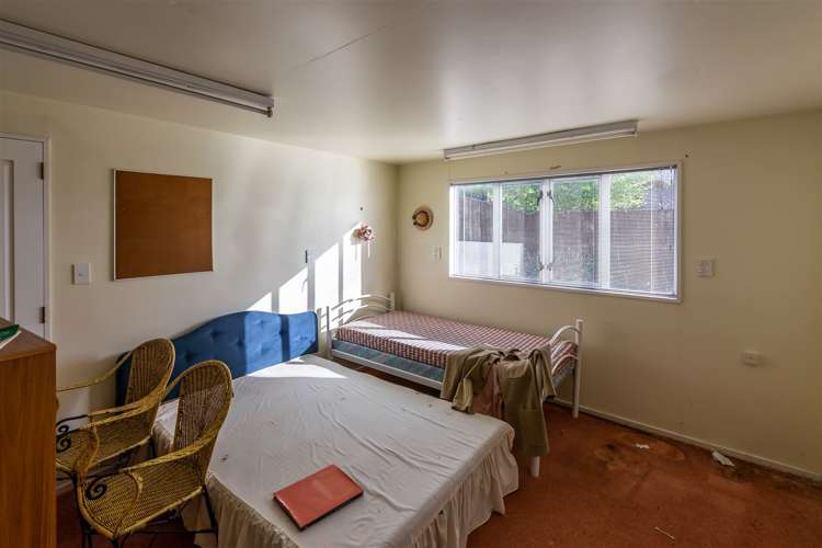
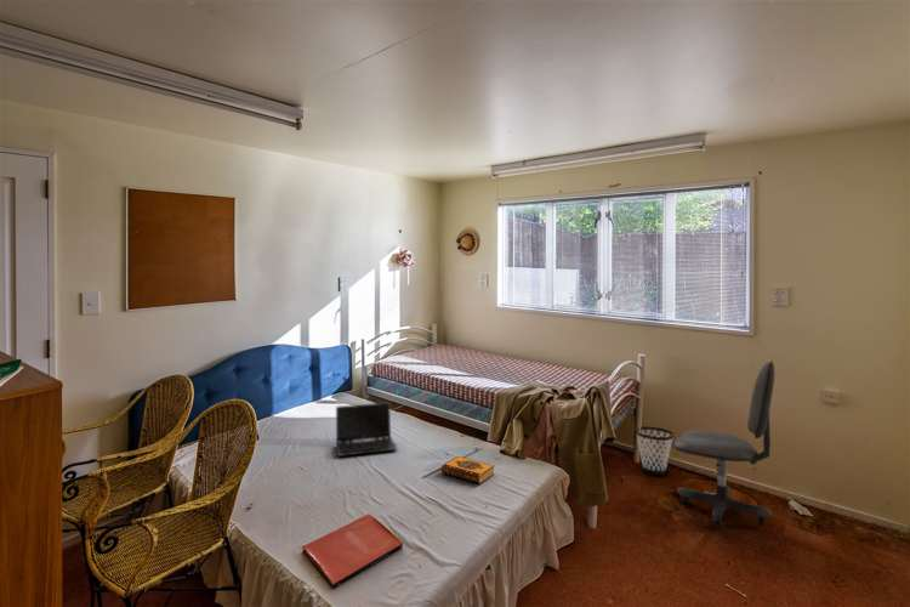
+ office chair [672,359,775,529]
+ laptop computer [335,401,399,458]
+ hardback book [440,455,495,484]
+ wastebasket [635,425,675,476]
